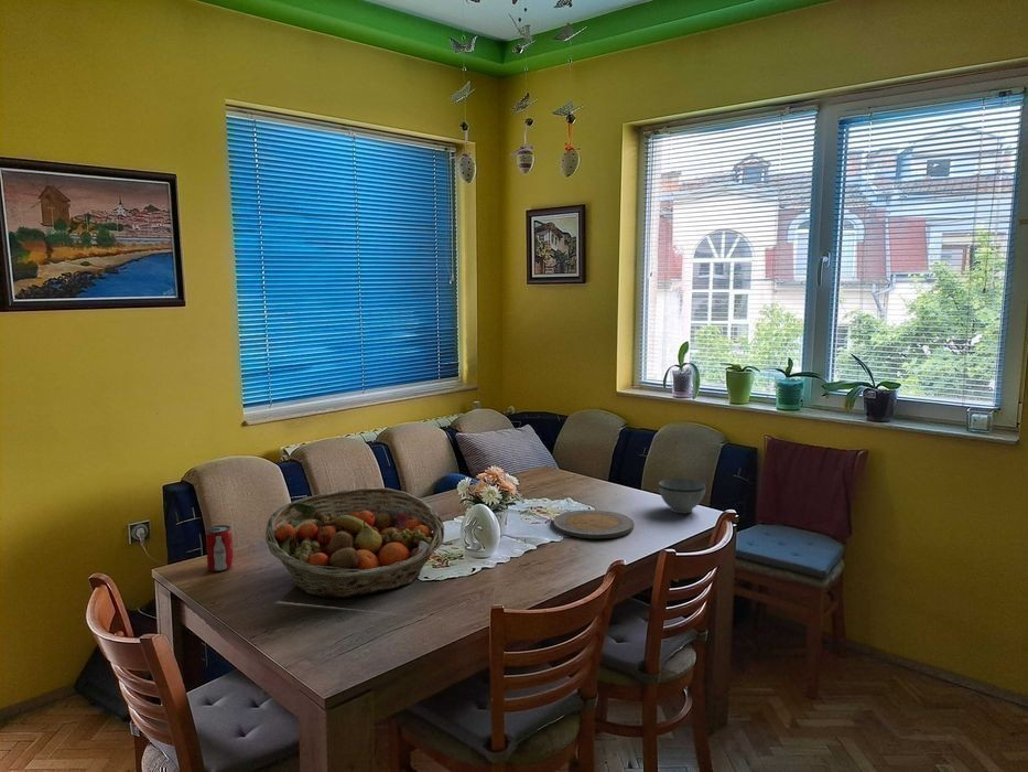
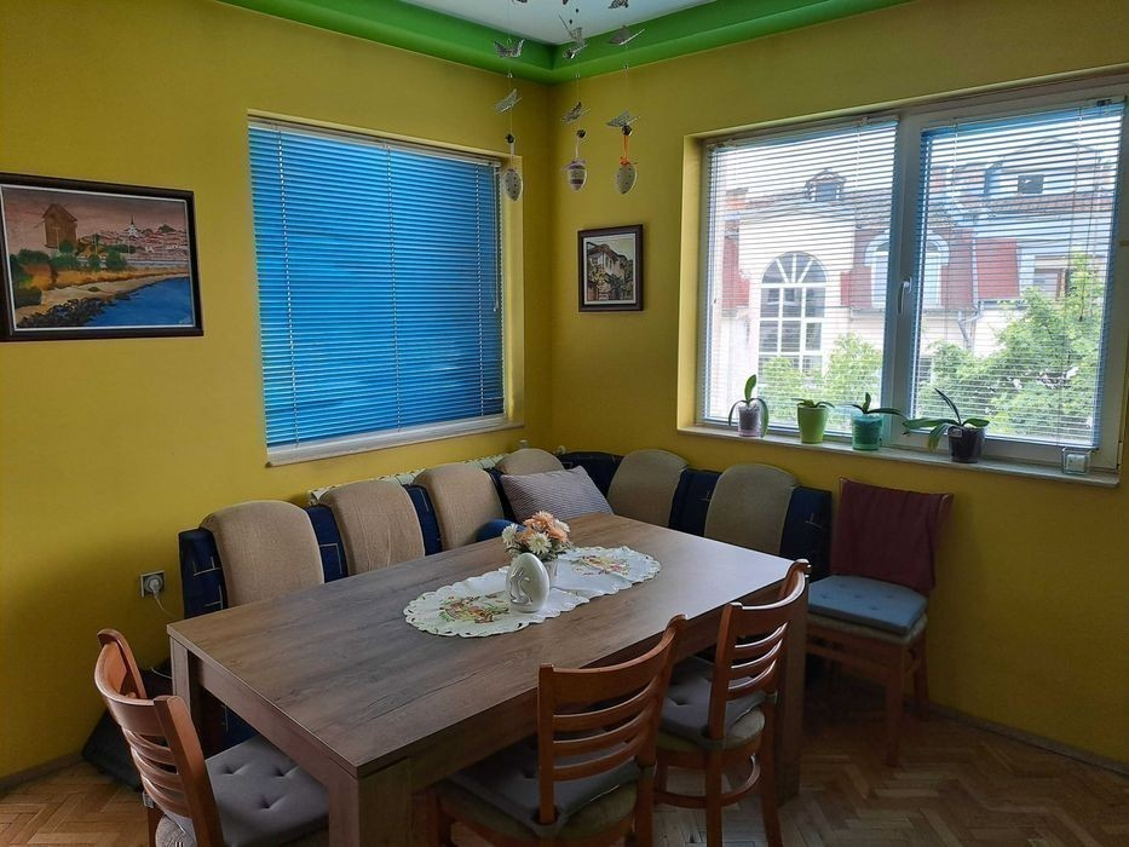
- fruit basket [264,486,445,600]
- plate [552,508,635,539]
- bowl [658,478,707,514]
- beverage can [205,524,235,572]
